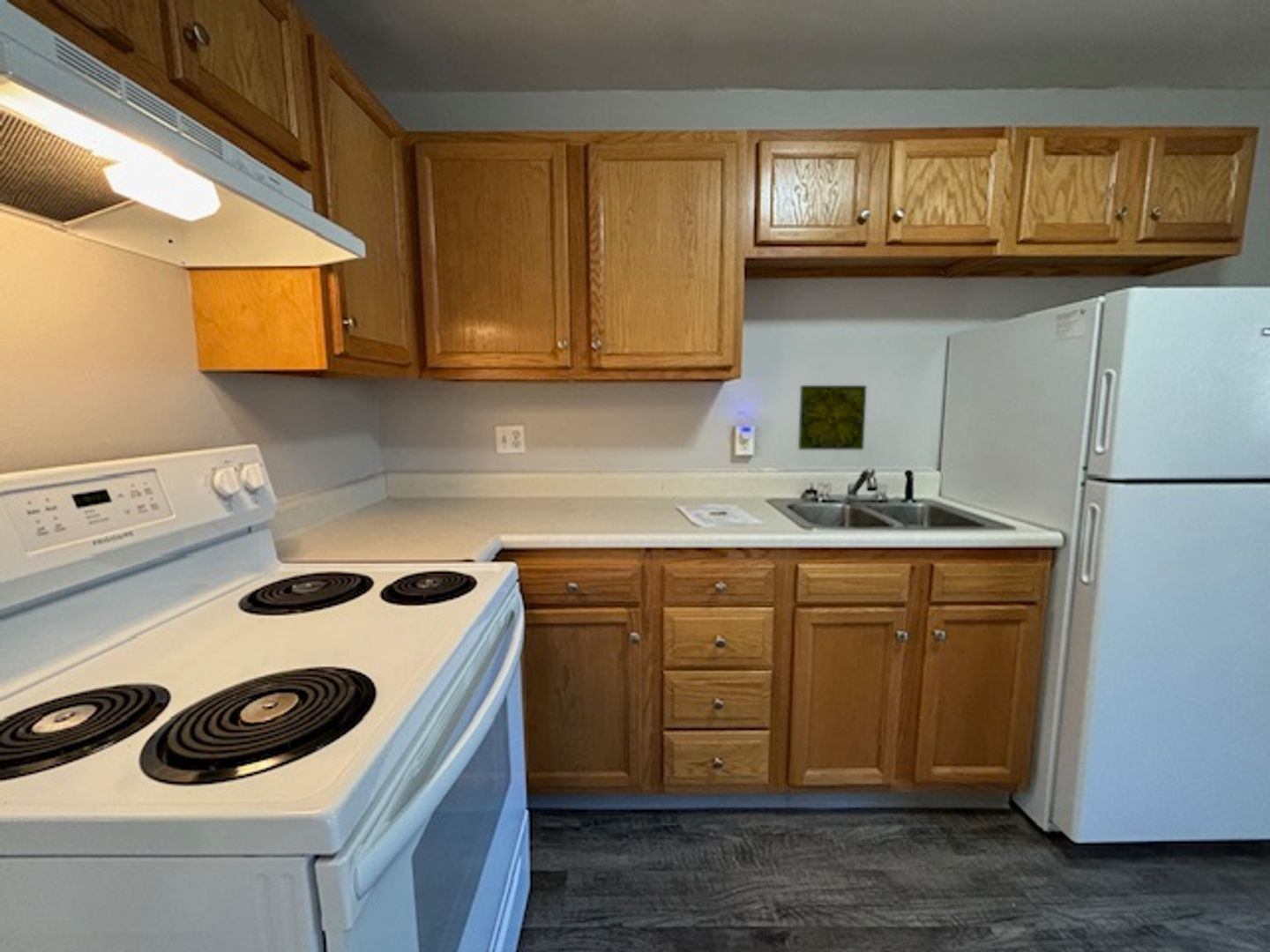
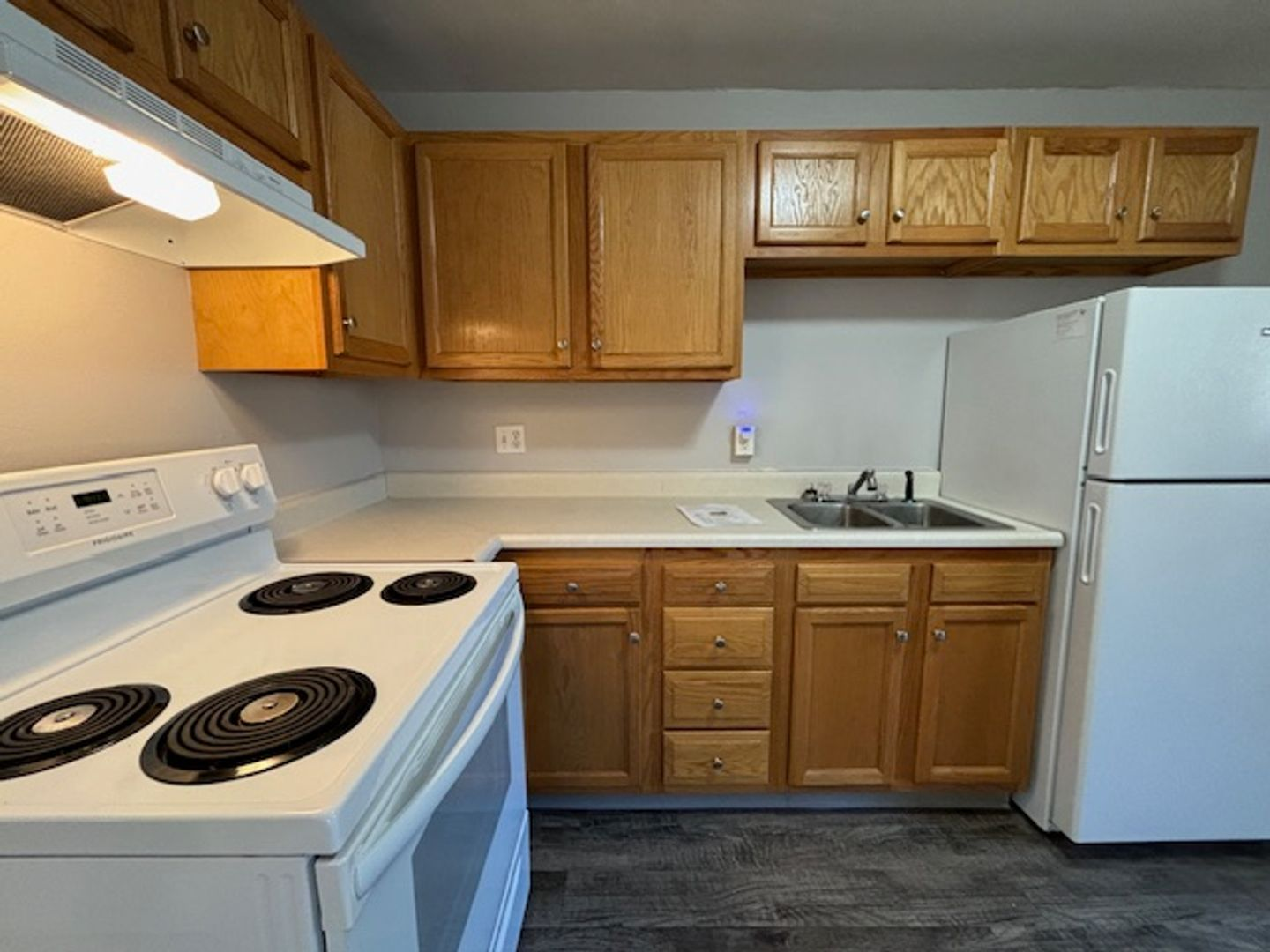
- decorative tile [797,384,868,450]
